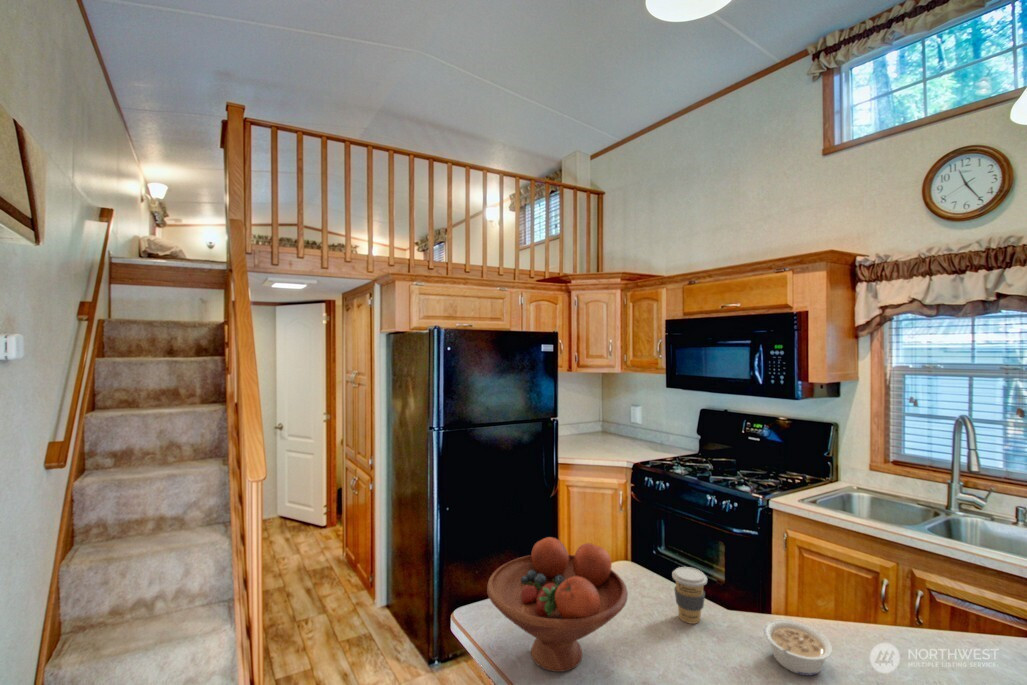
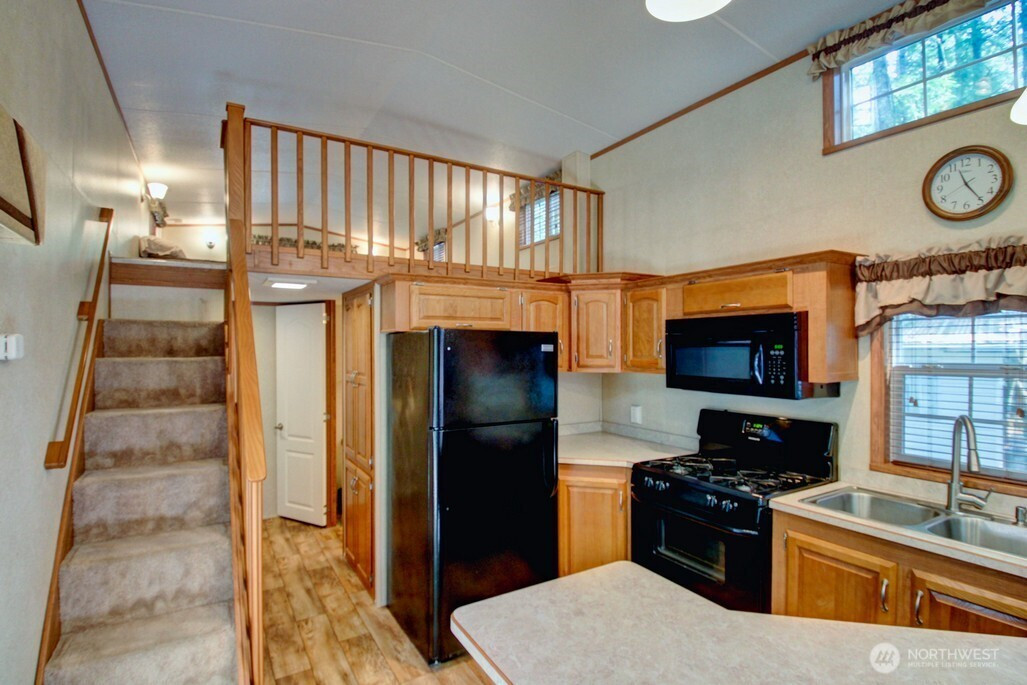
- coffee cup [671,566,708,625]
- legume [763,618,833,677]
- fruit bowl [486,536,629,673]
